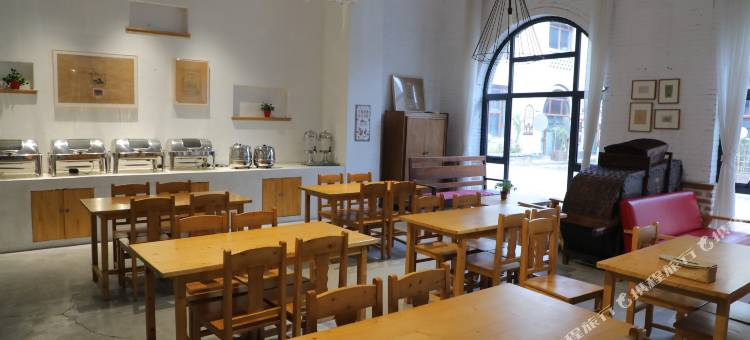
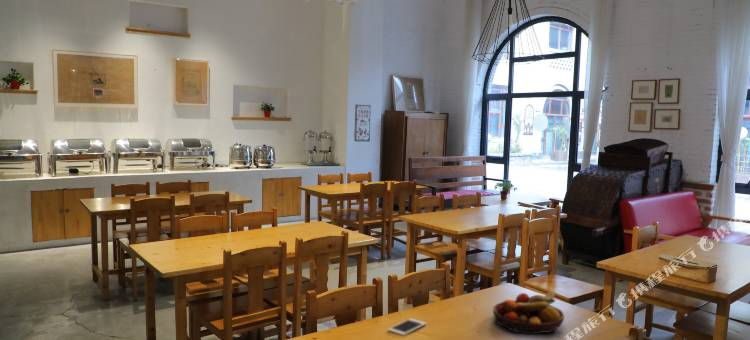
+ cell phone [387,318,427,336]
+ fruit bowl [492,291,565,336]
